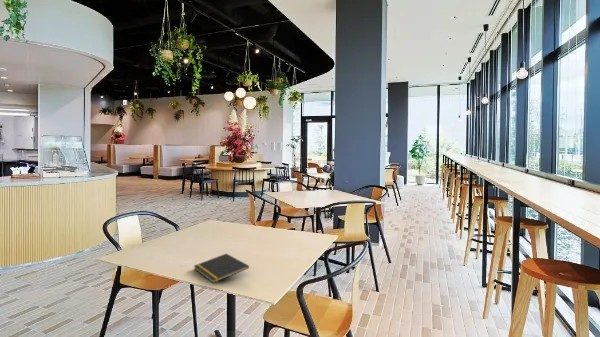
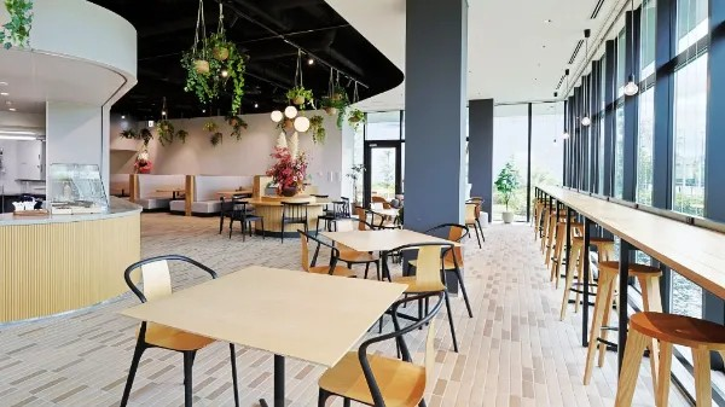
- notepad [193,253,250,284]
